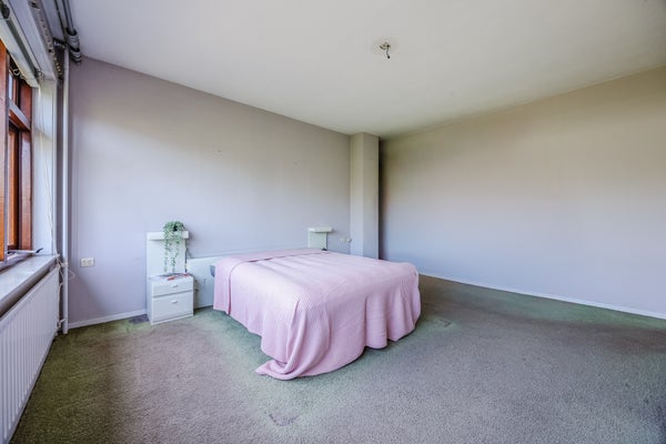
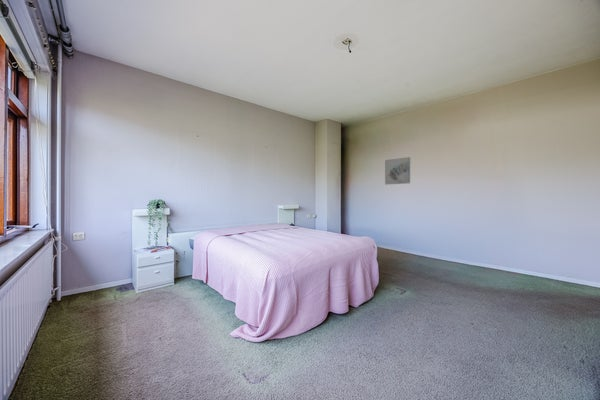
+ wall art [384,156,411,185]
